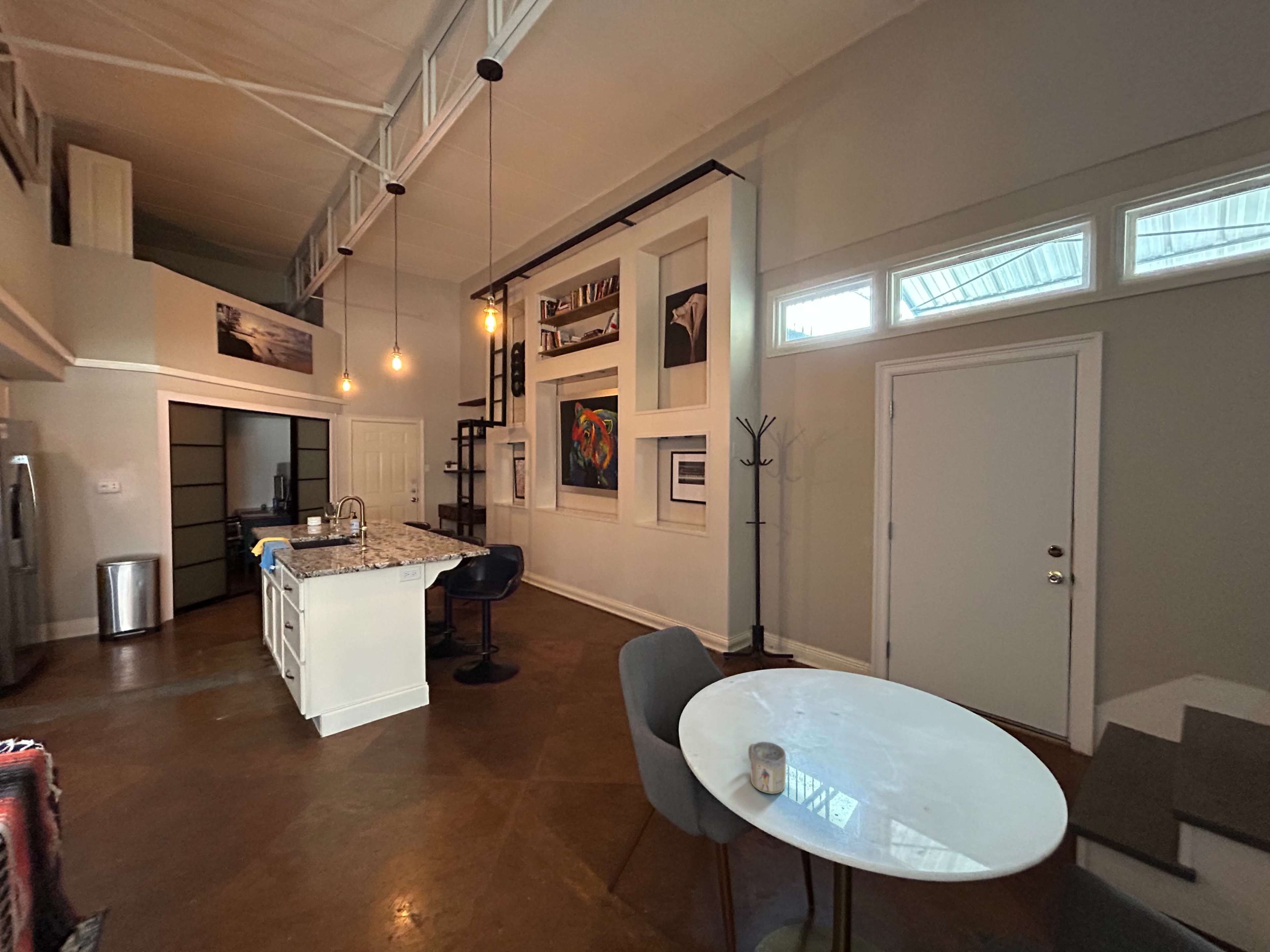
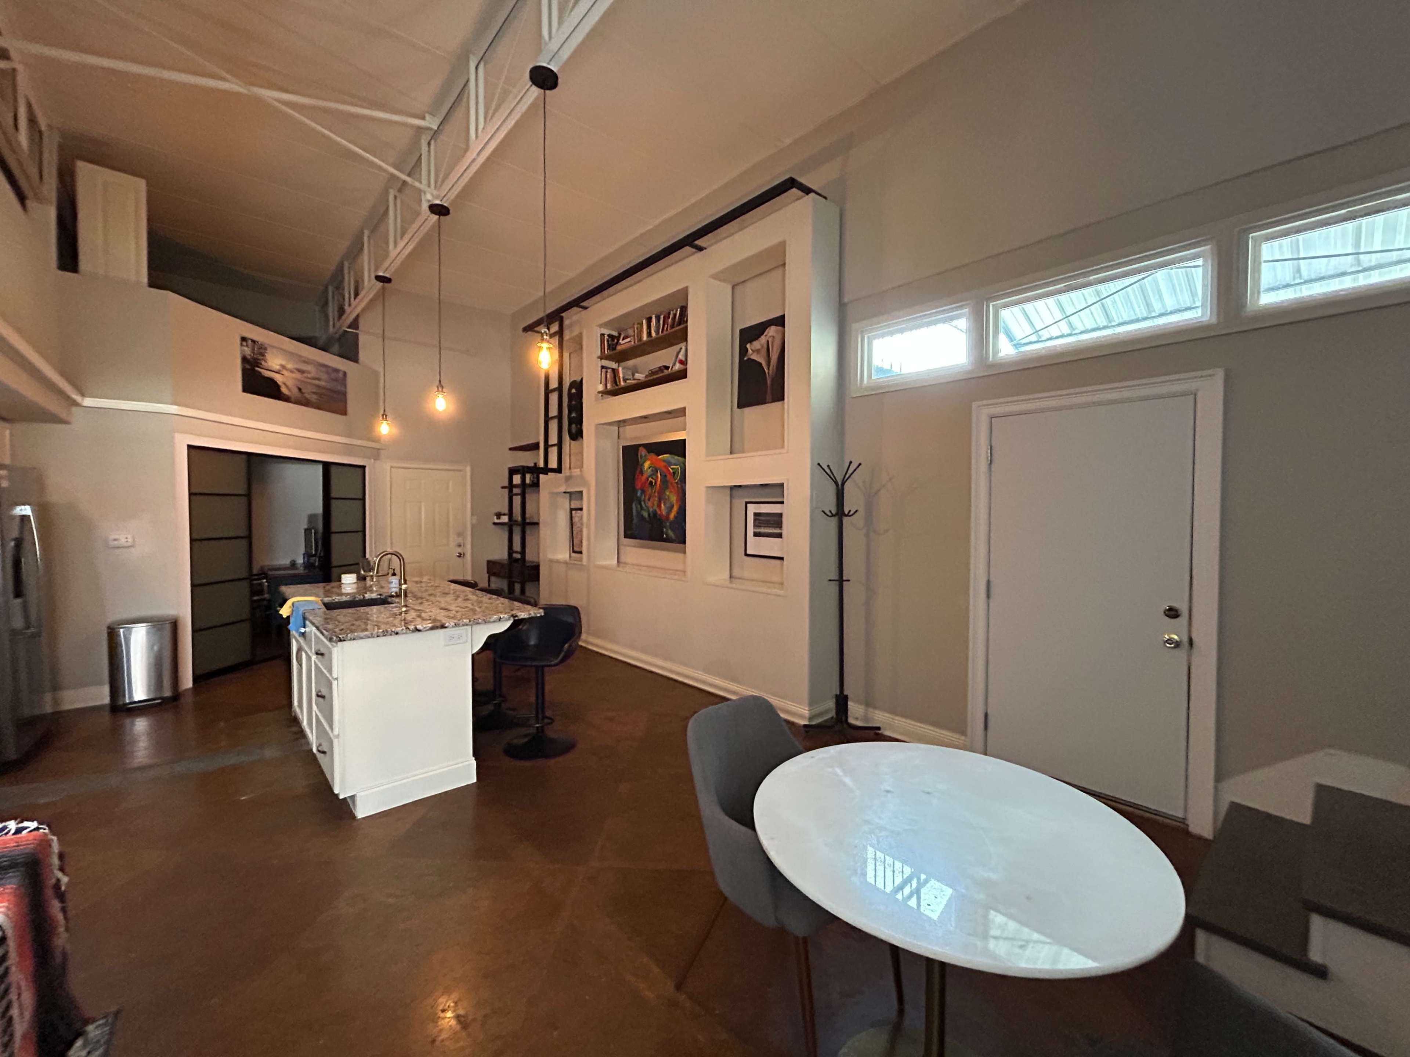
- mug [748,741,786,794]
